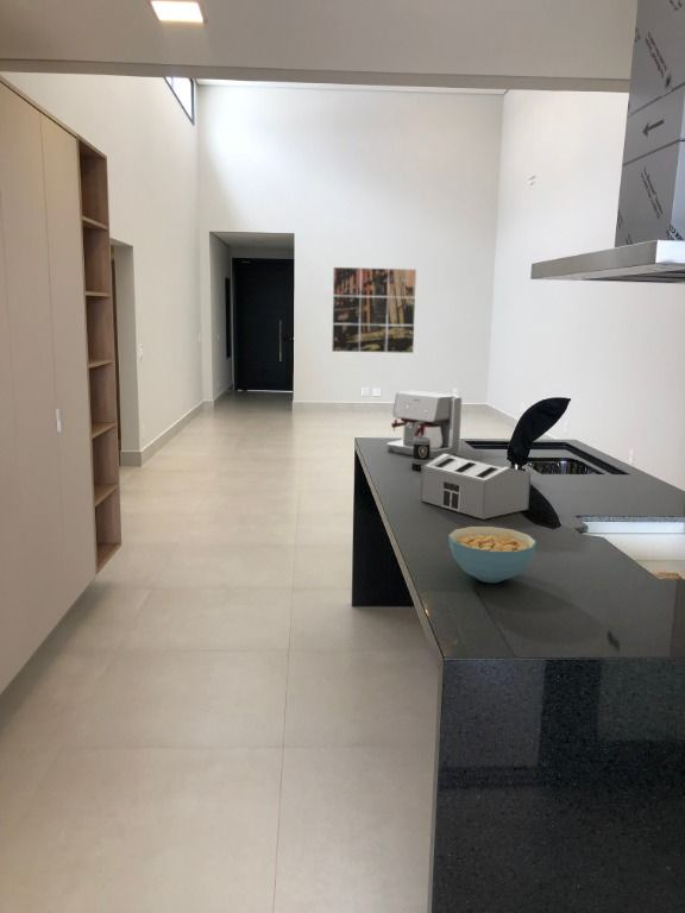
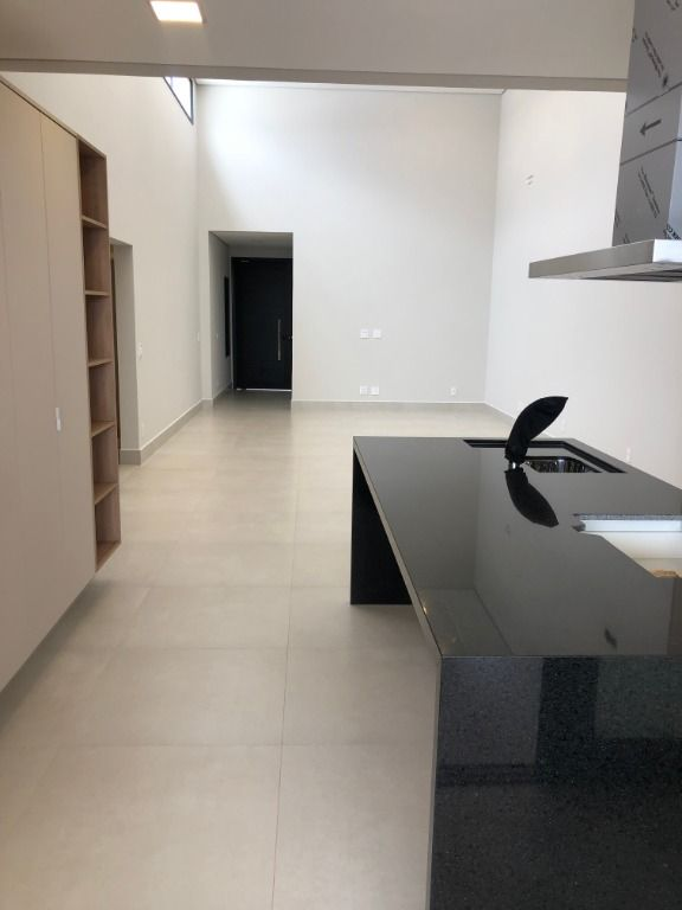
- cereal bowl [447,525,538,584]
- wall art [331,266,417,354]
- mug [410,435,432,472]
- toaster [419,454,532,521]
- coffee maker [387,390,463,460]
